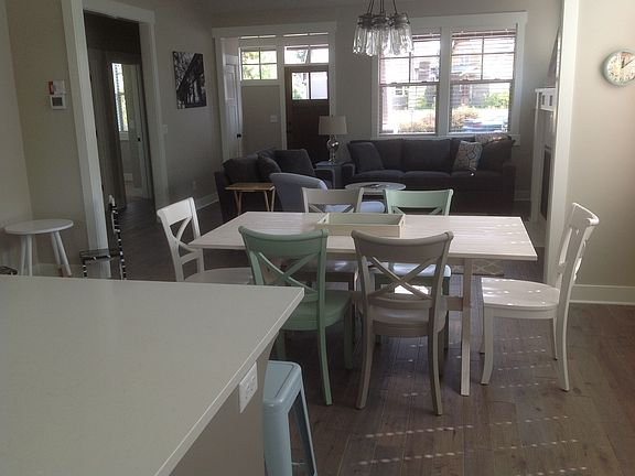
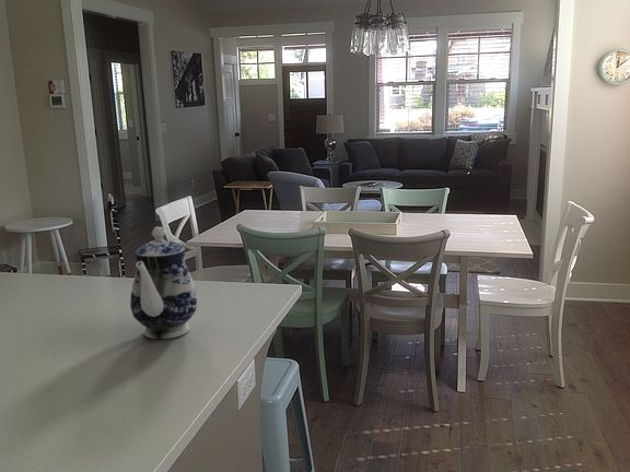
+ teapot [129,226,198,340]
